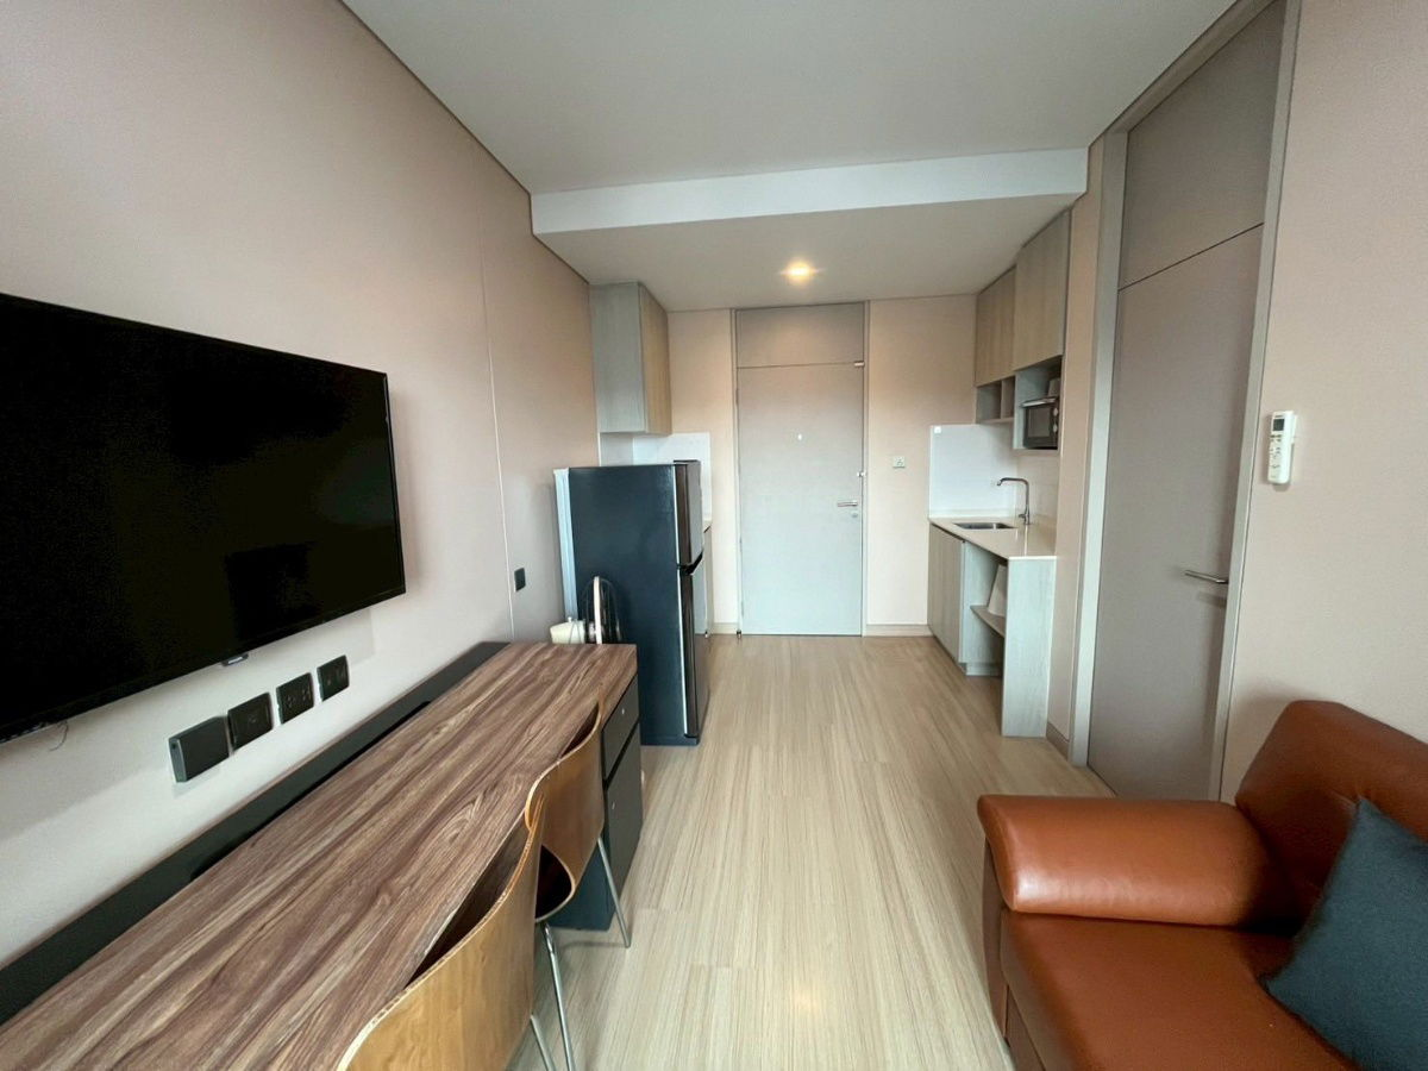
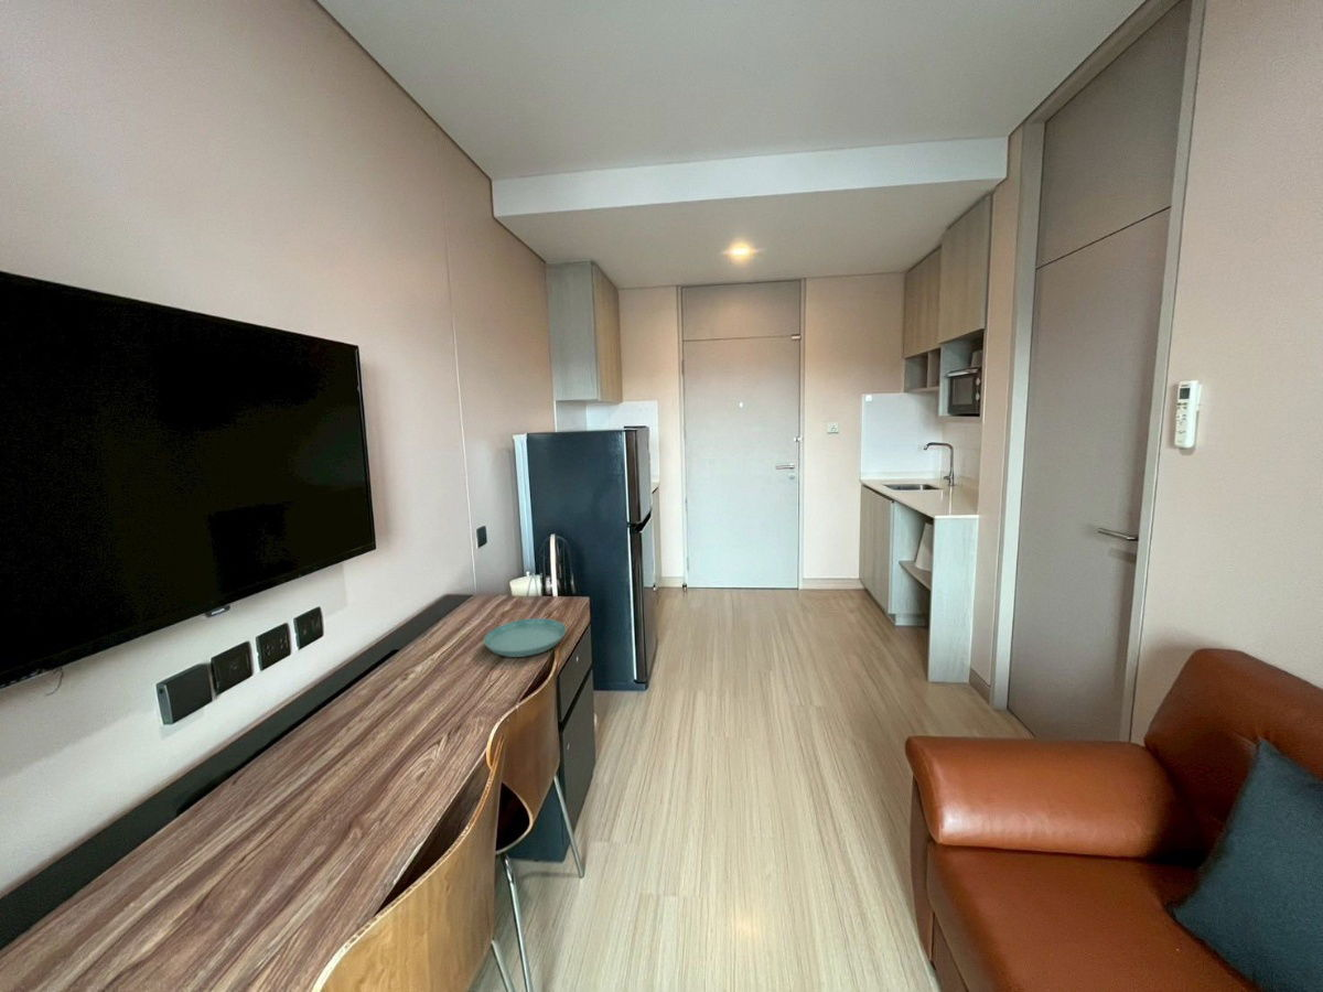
+ saucer [483,617,567,658]
